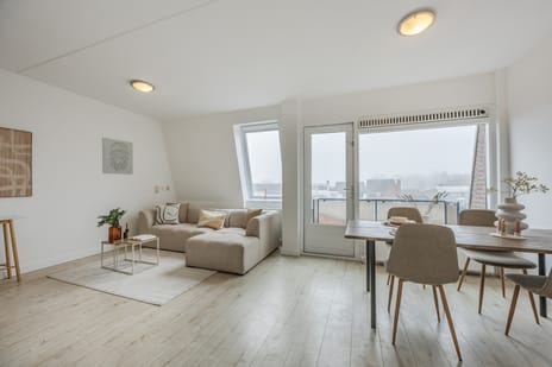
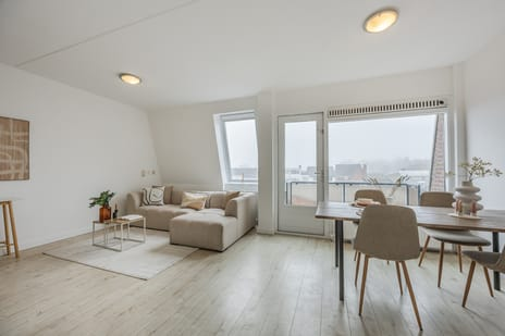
- wall art [101,137,134,176]
